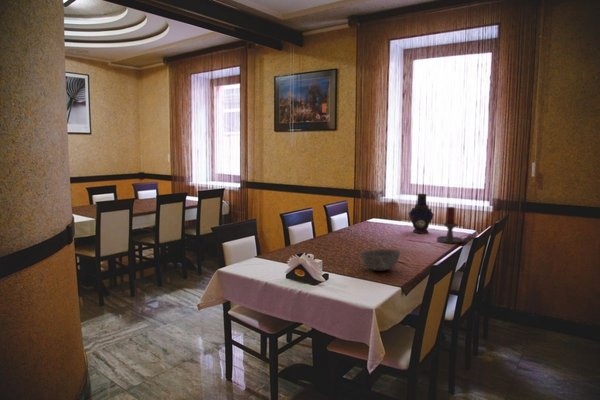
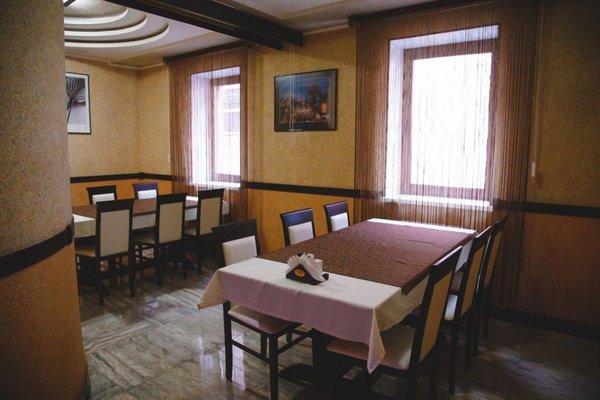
- vase [408,193,435,234]
- bowl [359,248,401,272]
- candle holder [436,206,472,244]
